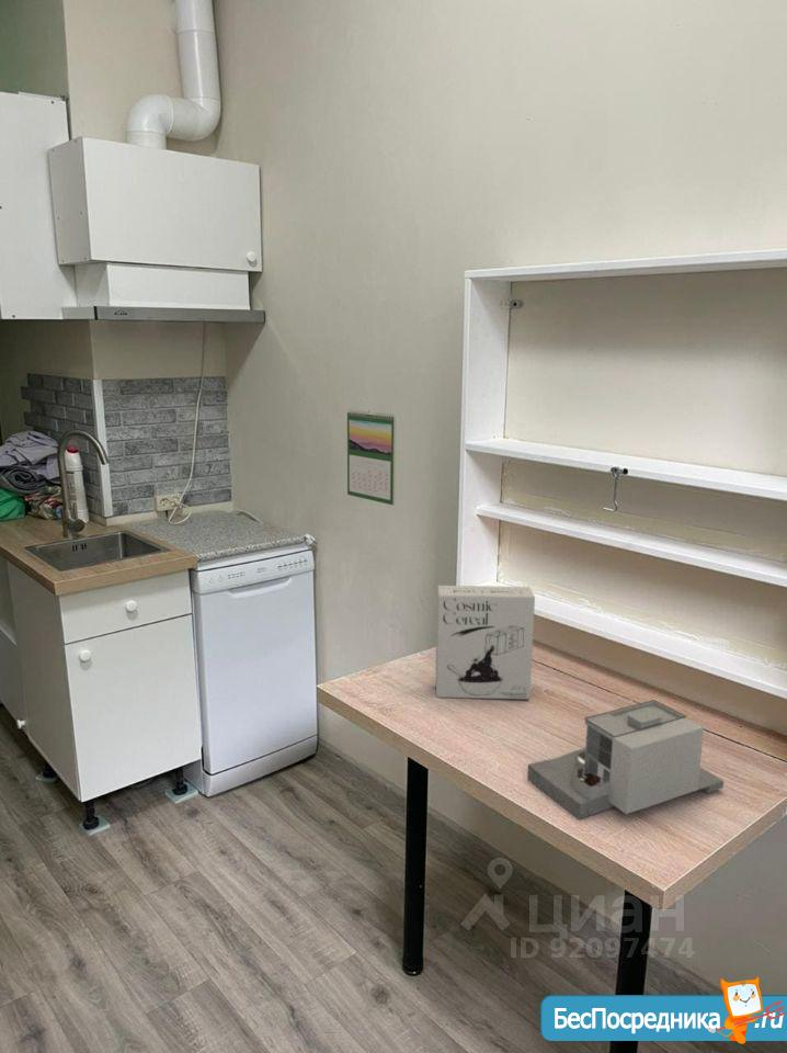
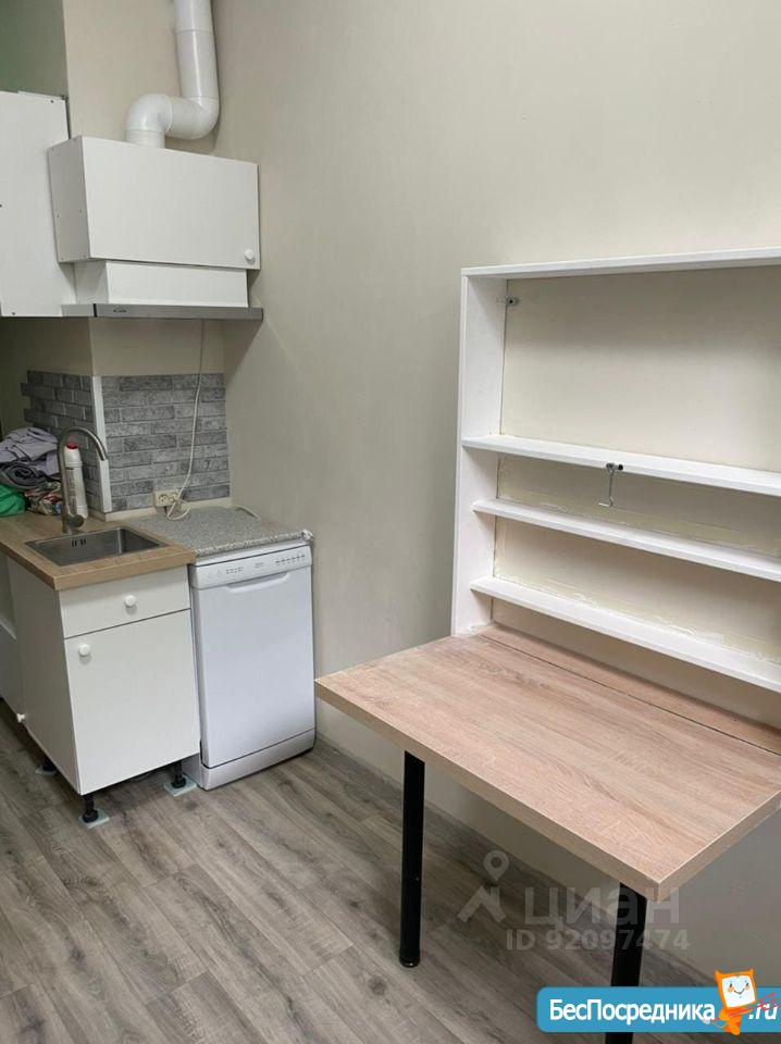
- architectural model [526,699,725,820]
- calendar [346,409,397,506]
- cereal box [434,585,536,700]
